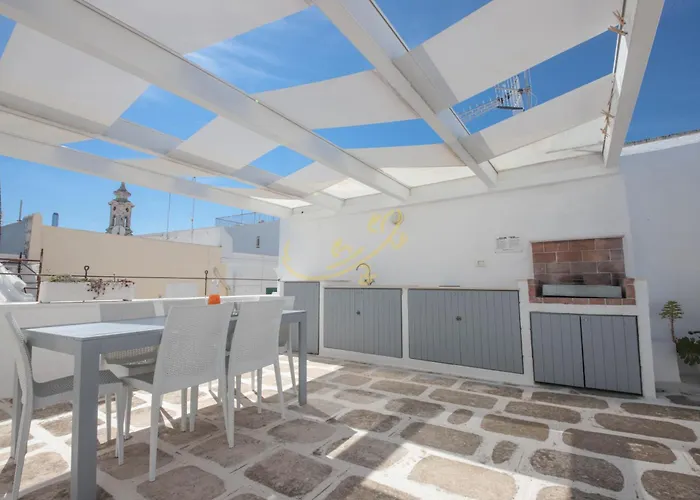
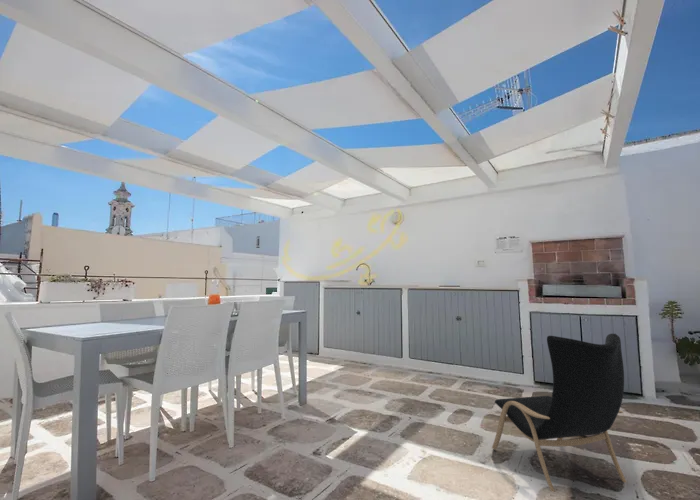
+ lounge chair [491,333,627,493]
